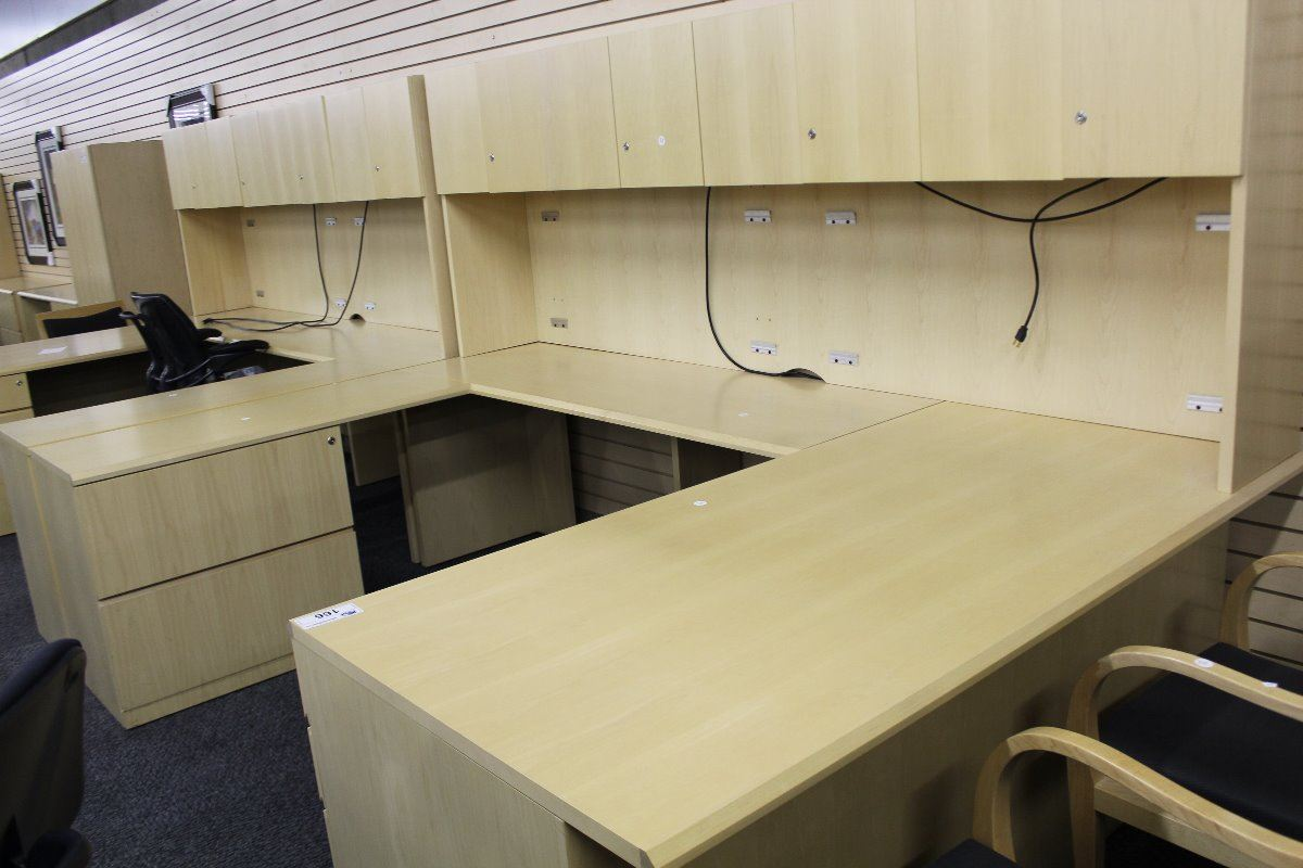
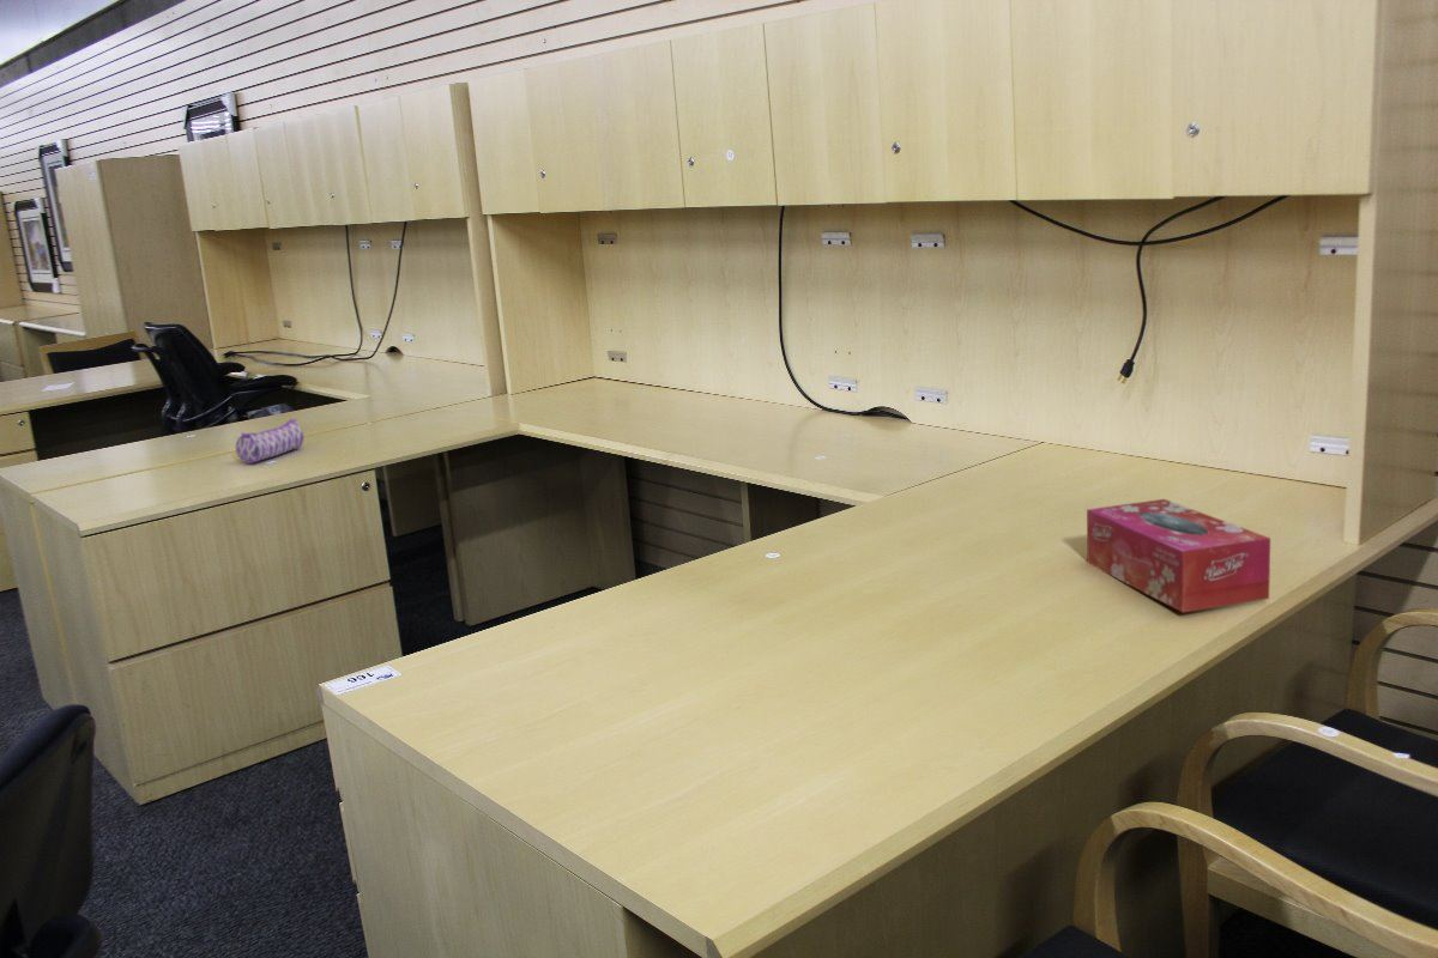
+ tissue box [1086,498,1271,613]
+ pencil case [235,418,306,465]
